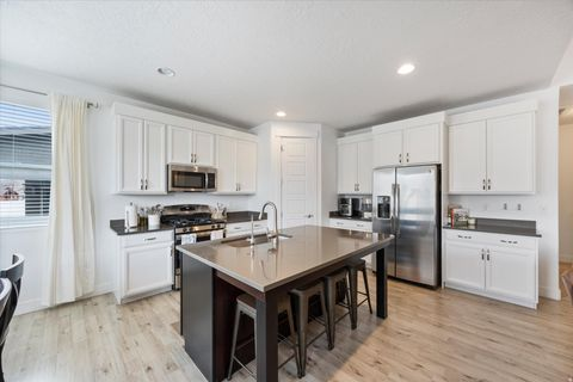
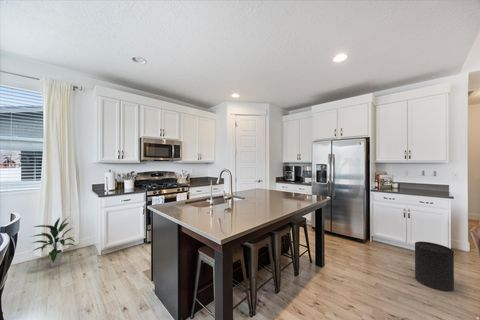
+ indoor plant [30,216,77,268]
+ trash can [414,241,455,292]
